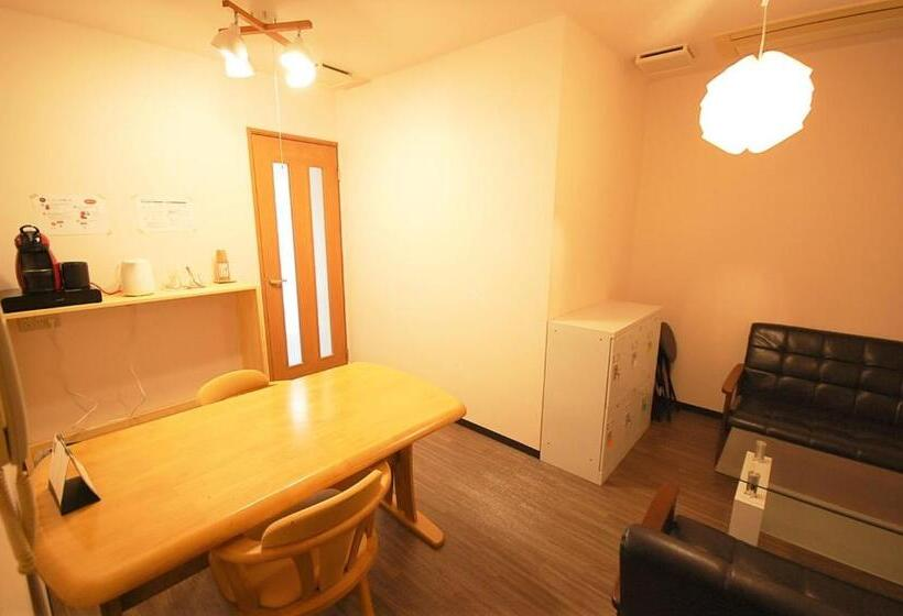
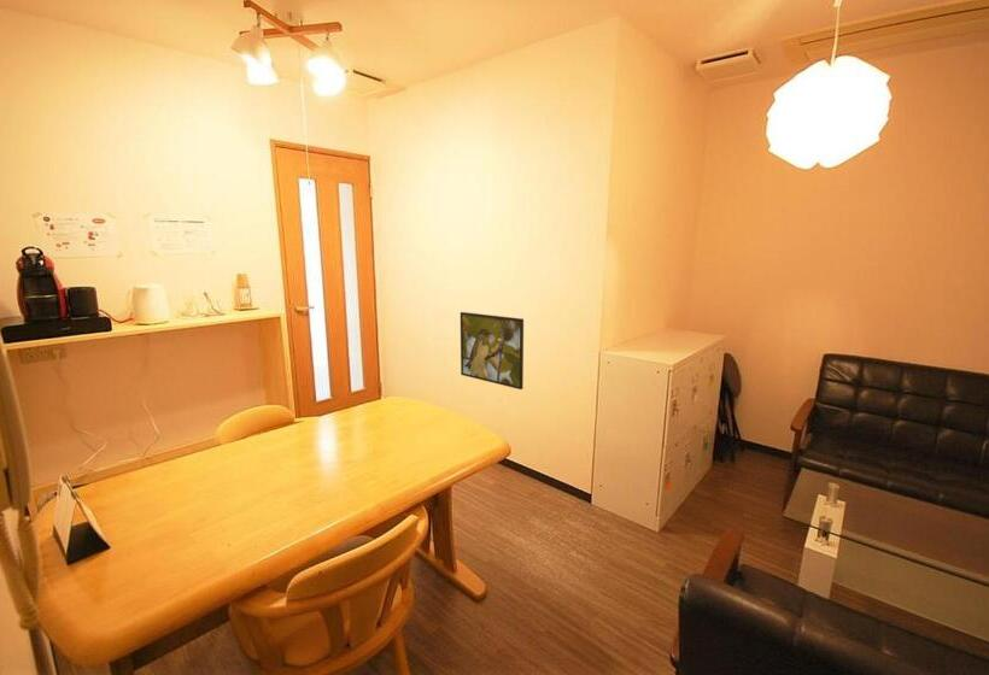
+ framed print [460,311,525,391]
